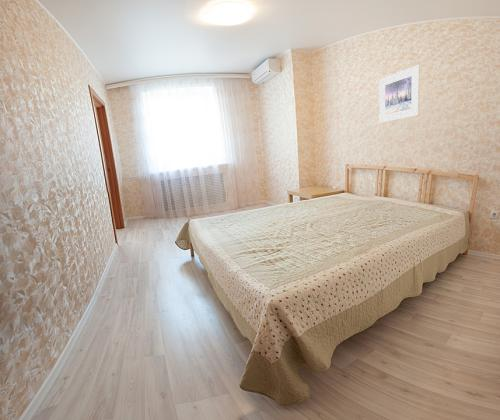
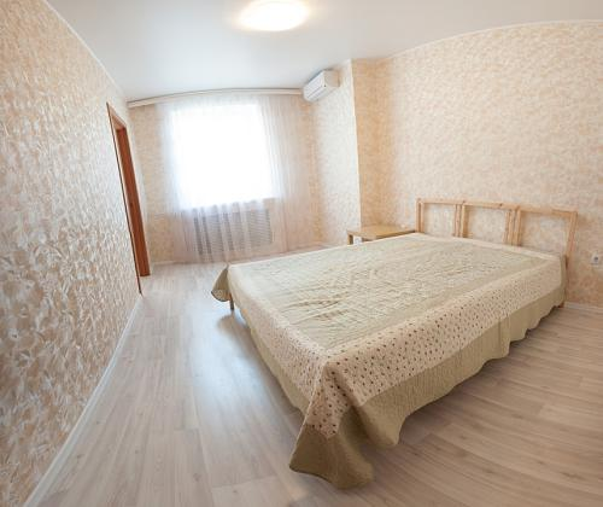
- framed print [378,64,421,124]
